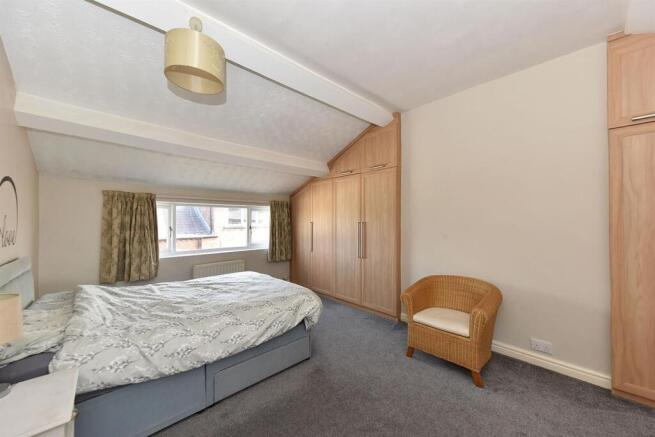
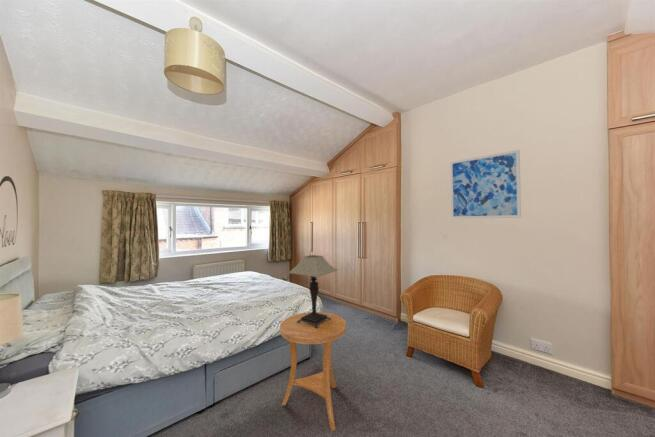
+ side table [279,311,347,432]
+ table lamp [288,254,339,329]
+ wall art [449,149,522,220]
